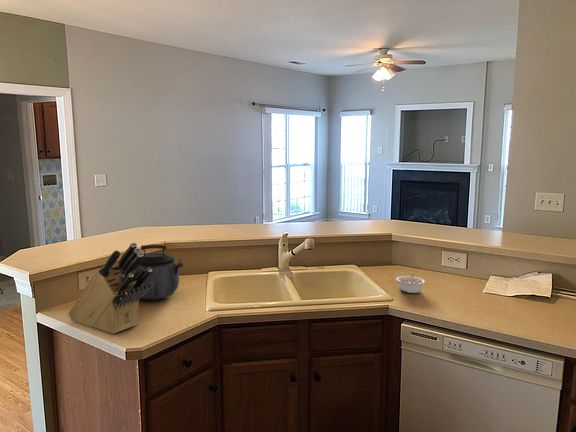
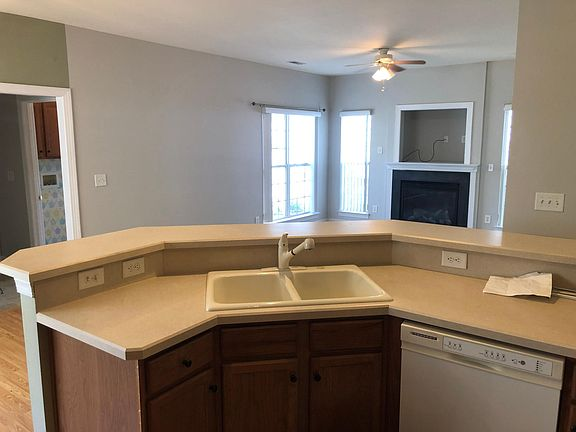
- knife block [67,242,152,334]
- legume [395,272,426,294]
- kettle [134,243,186,300]
